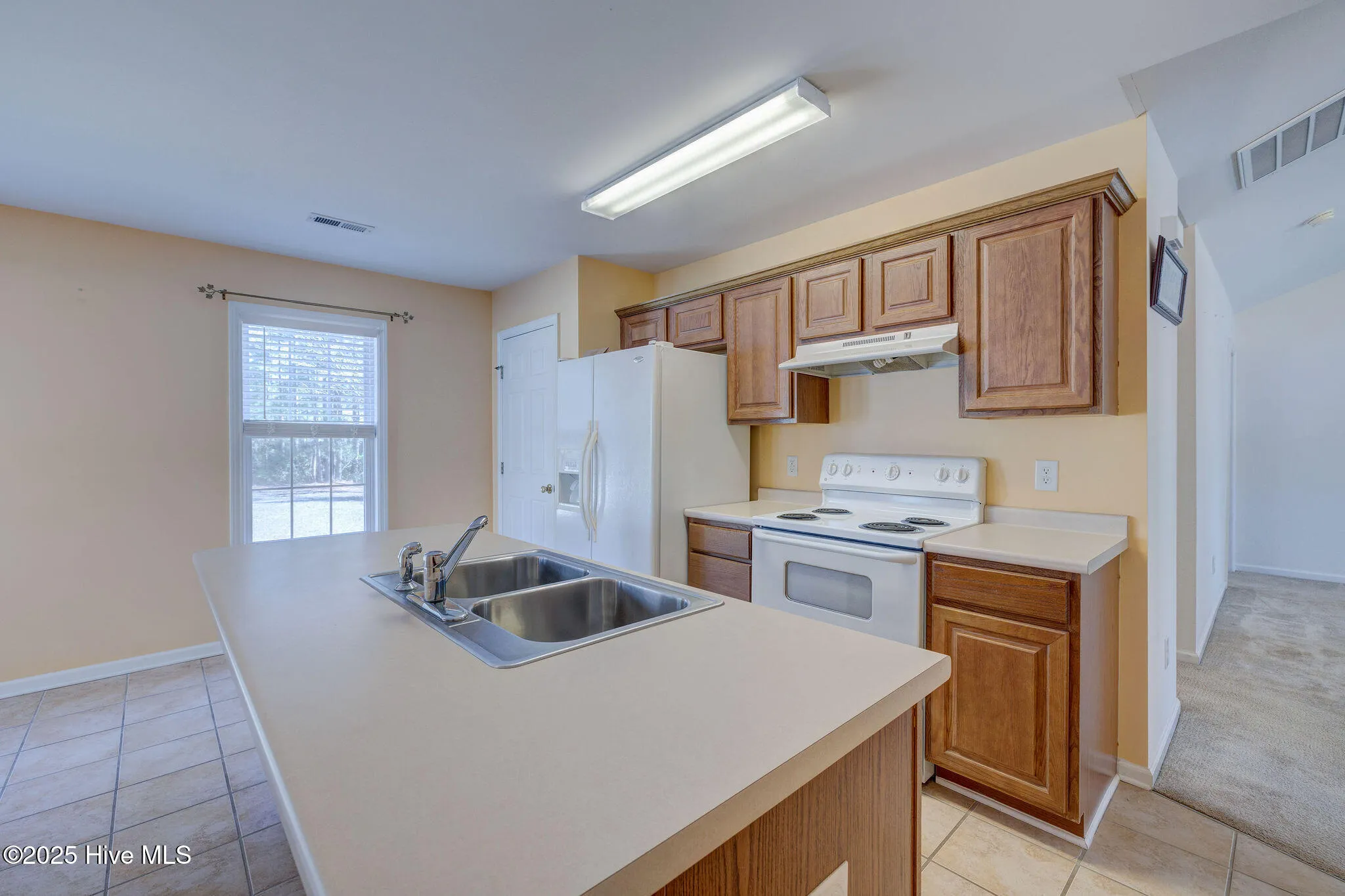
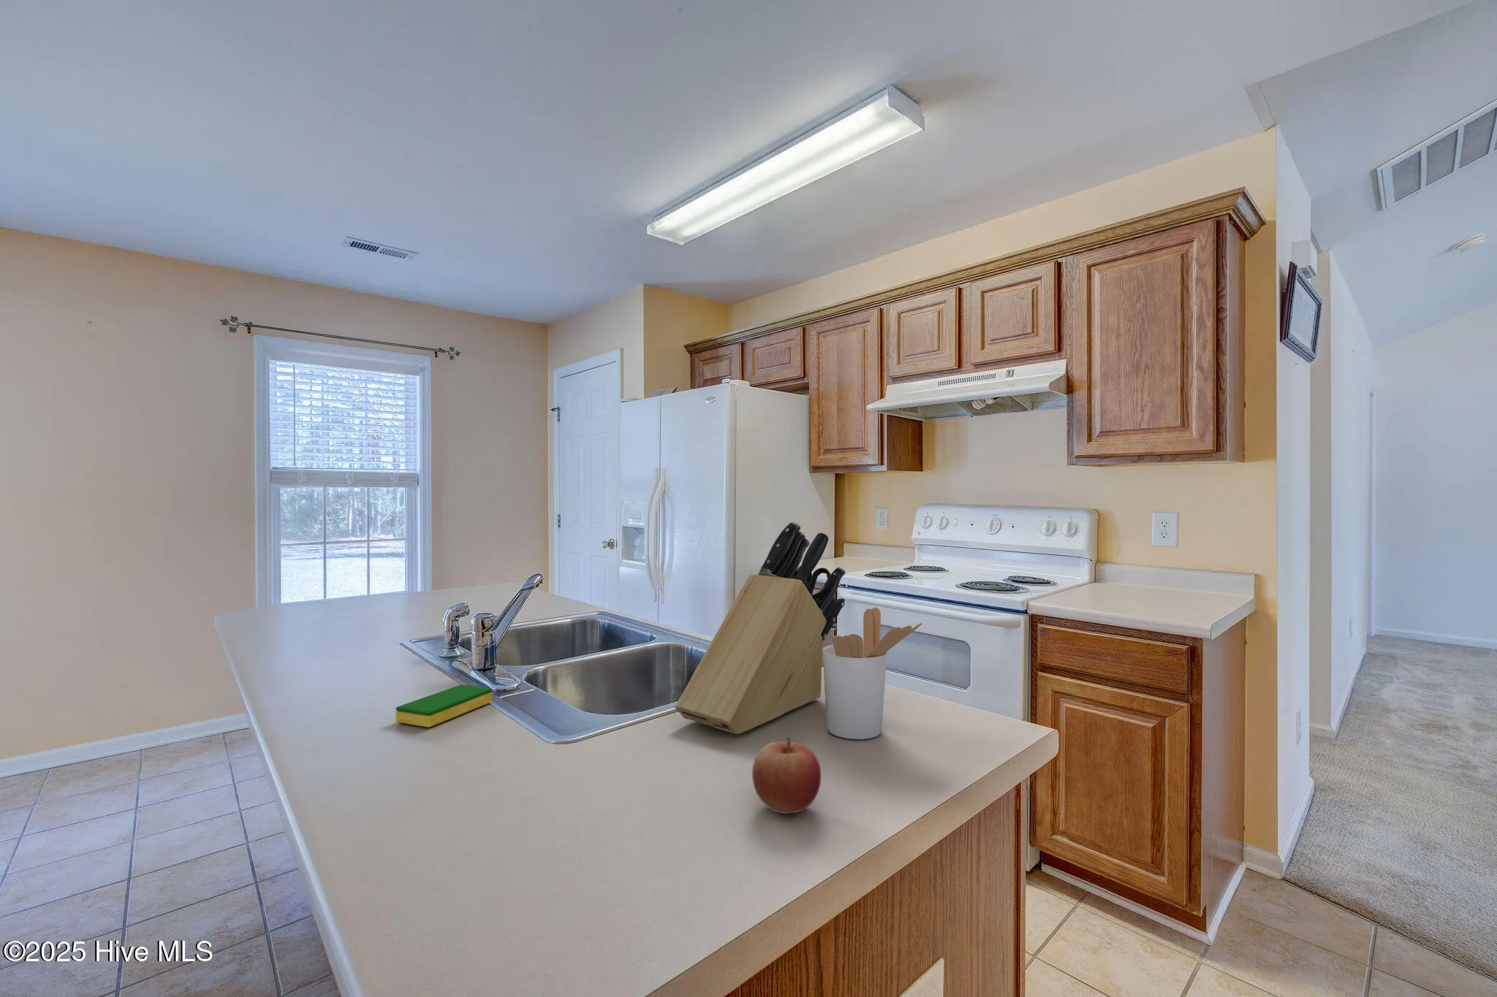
+ knife block [674,521,846,734]
+ dish sponge [395,683,493,728]
+ apple [751,736,821,815]
+ utensil holder [823,606,923,740]
